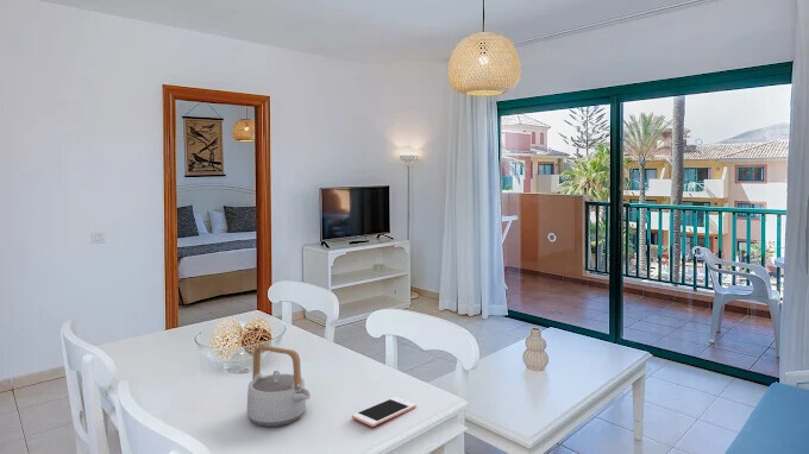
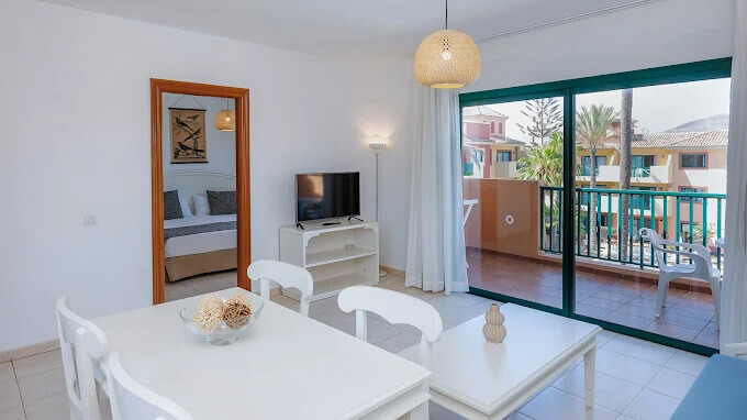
- cell phone [351,396,418,428]
- teapot [246,345,312,428]
